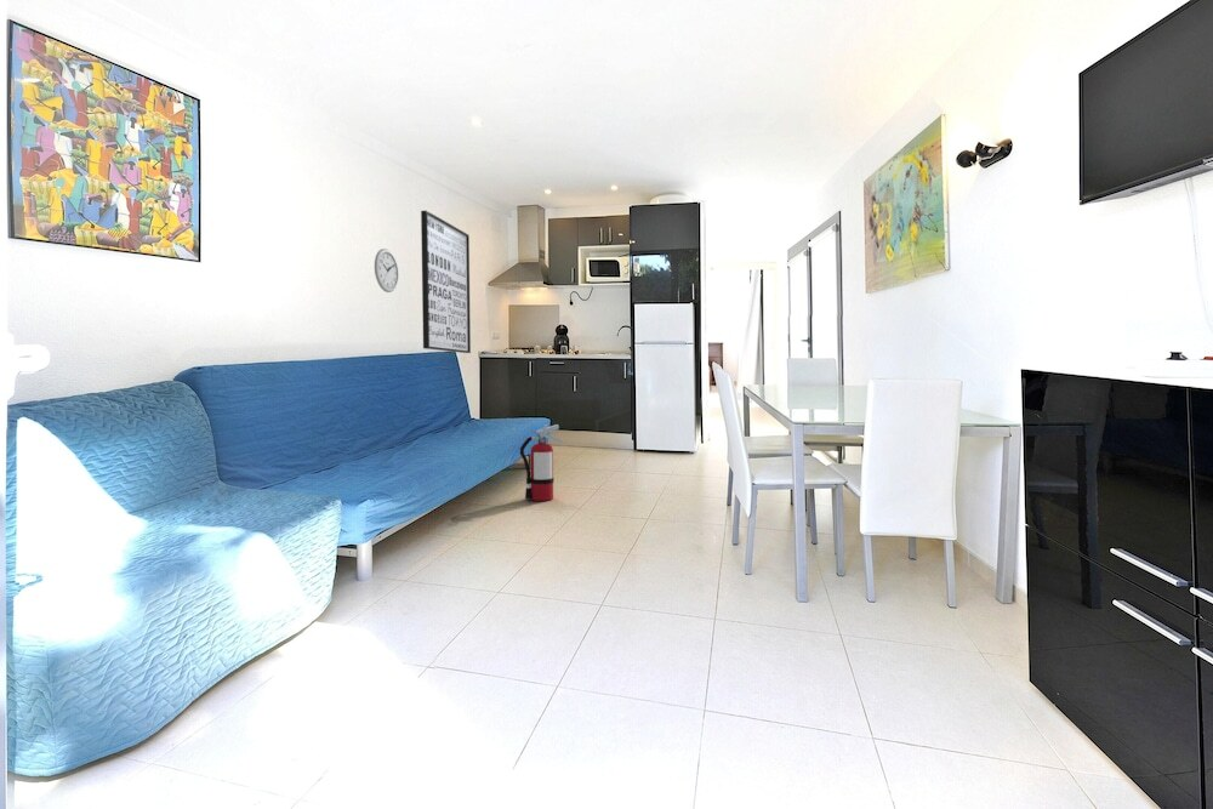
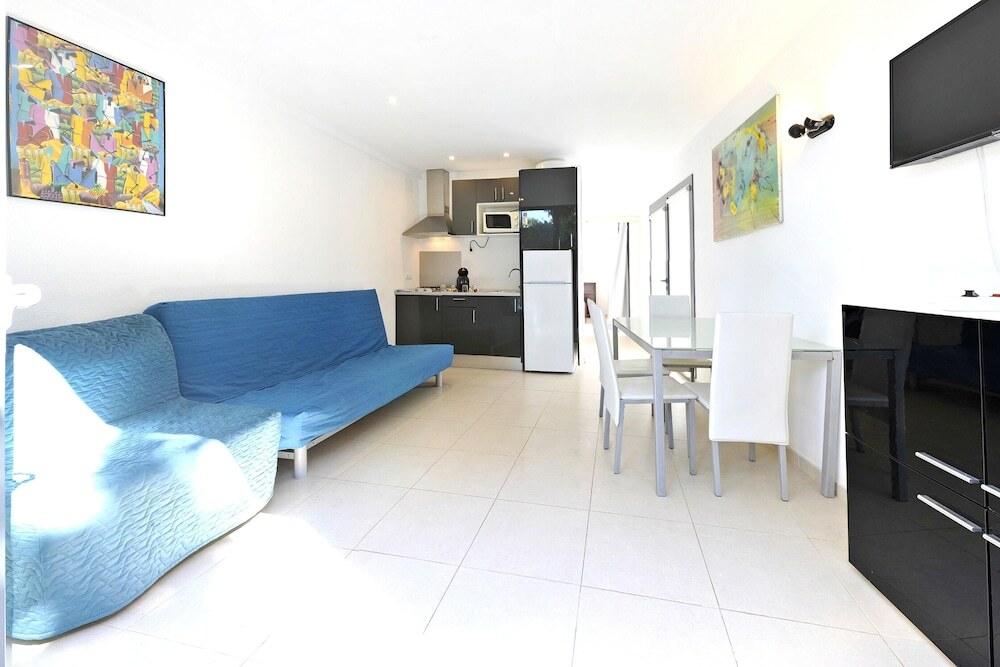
- fire extinguisher [519,423,563,502]
- wall art [420,210,472,354]
- wall clock [374,247,400,294]
